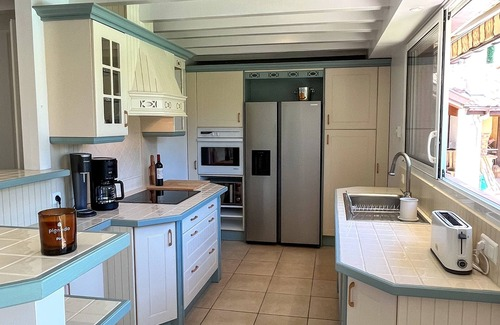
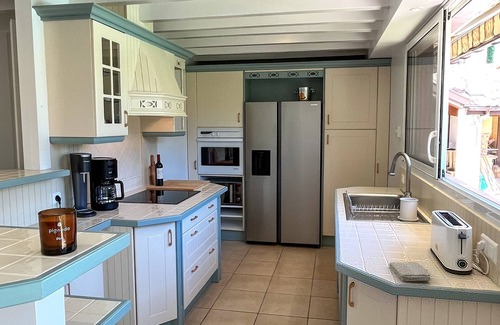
+ washcloth [388,261,432,282]
